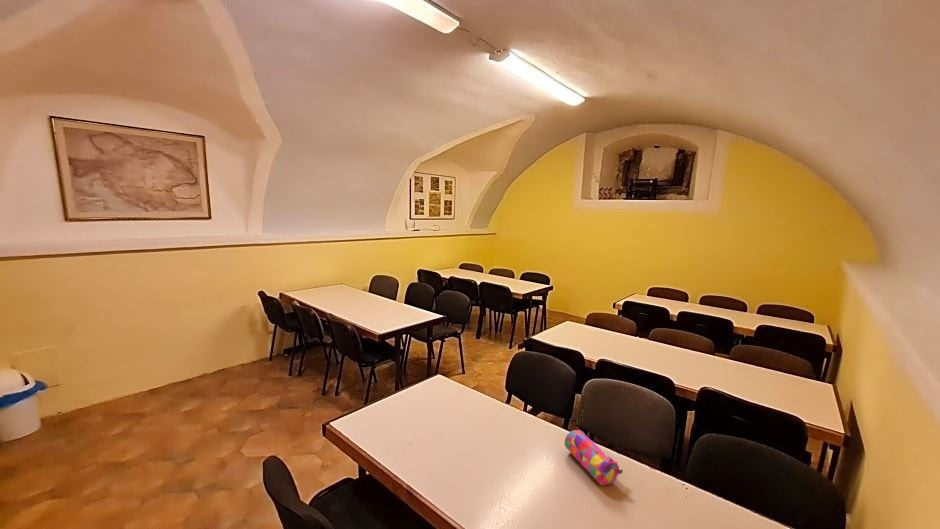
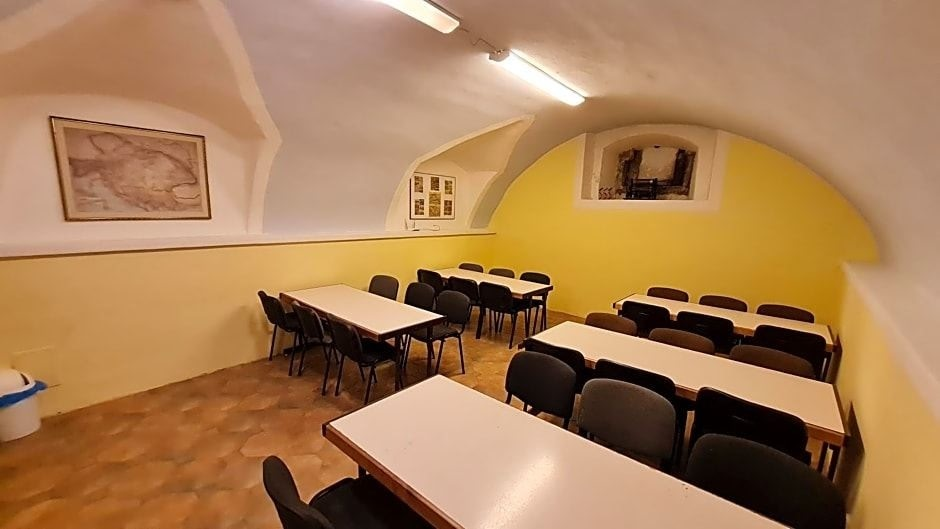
- pencil case [564,429,624,486]
